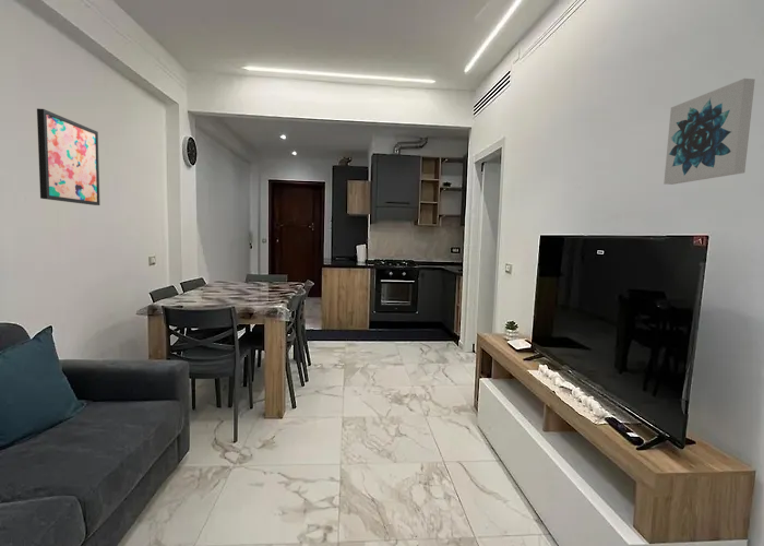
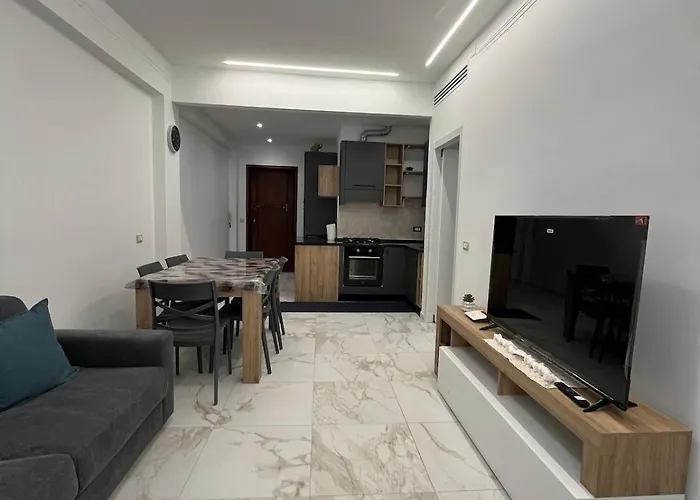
- wall art [662,78,755,186]
- wall art [36,107,100,206]
